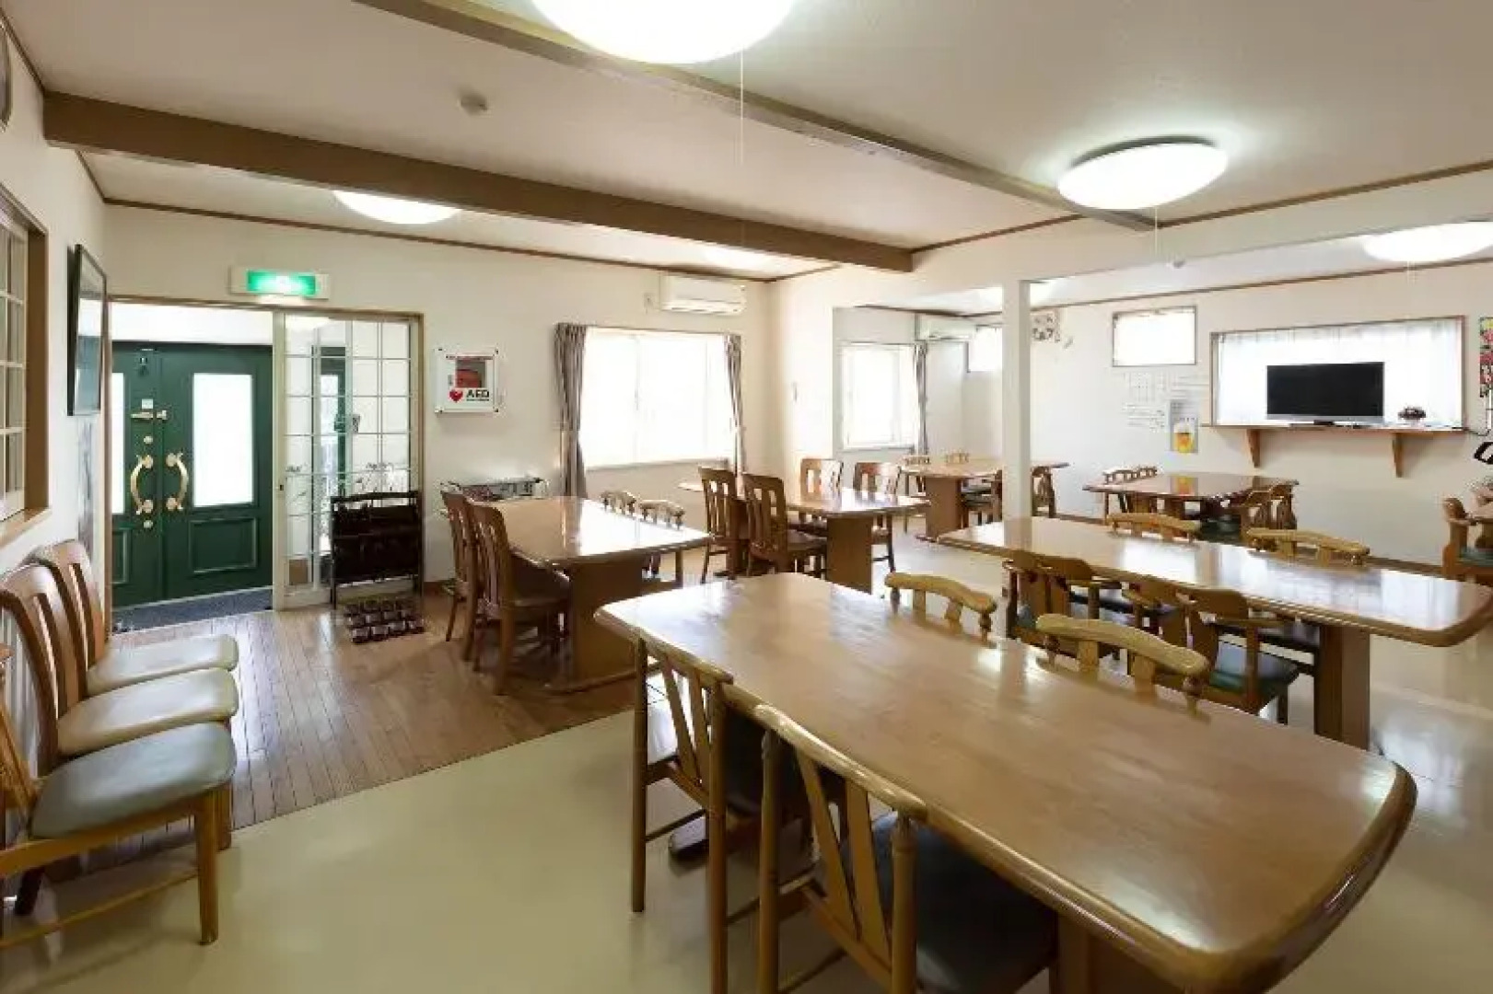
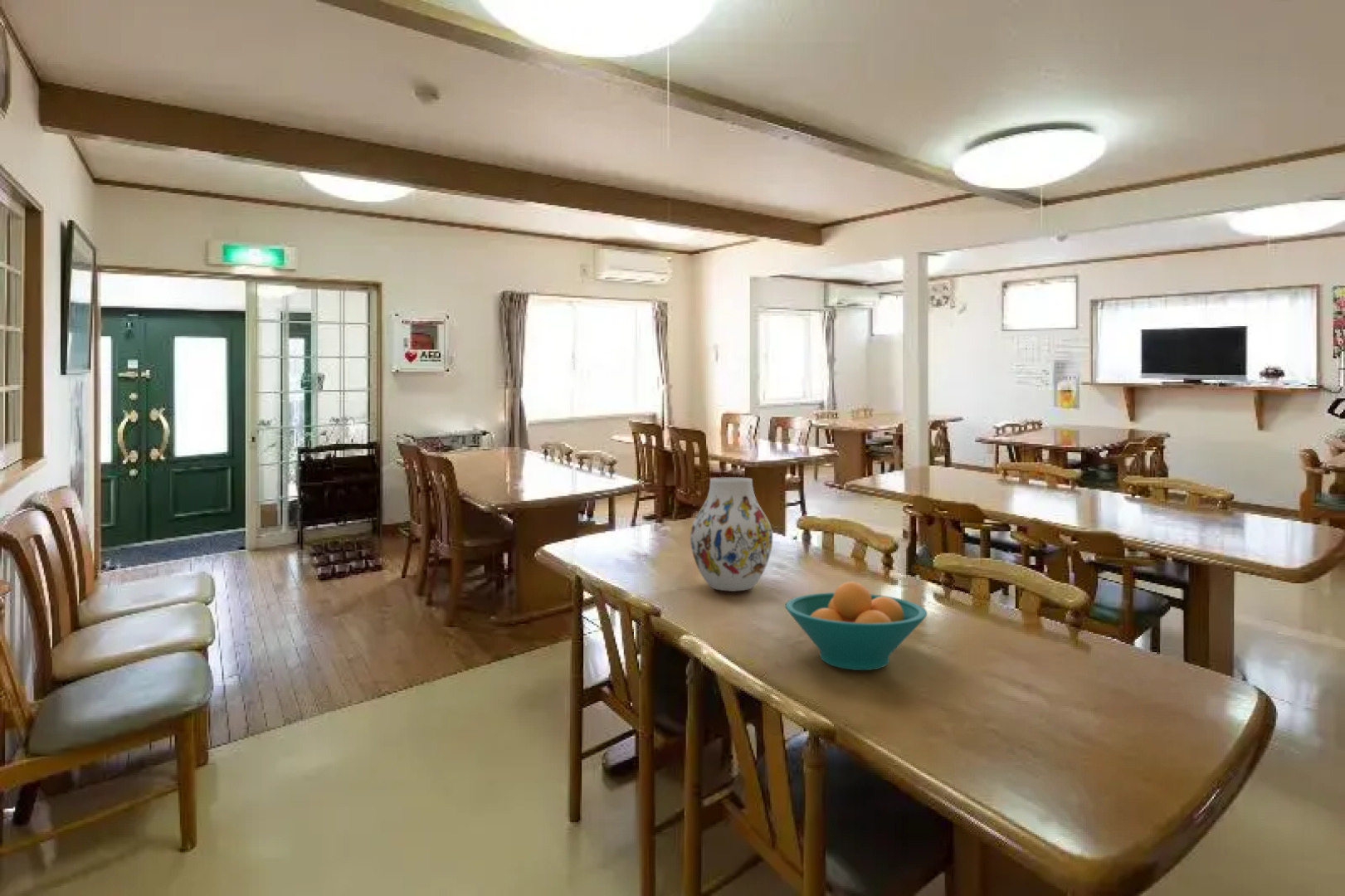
+ fruit bowl [784,581,928,671]
+ vase [690,476,773,592]
